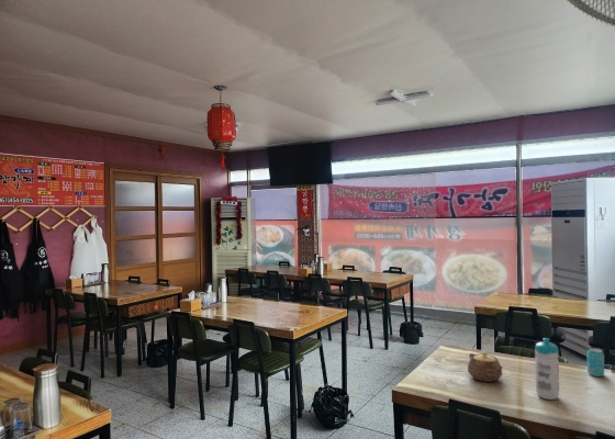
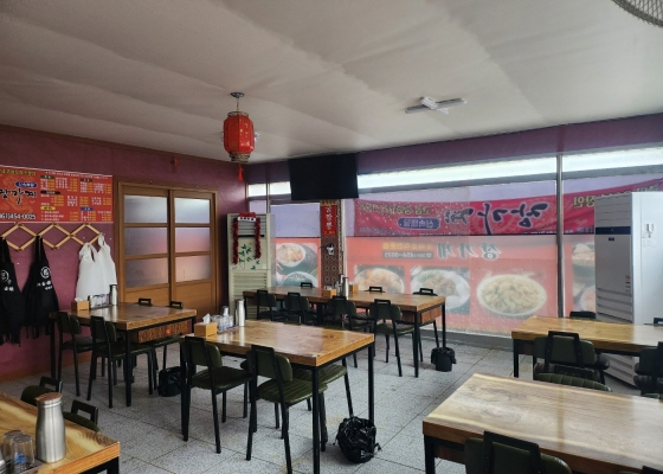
- beverage can [585,347,605,378]
- water bottle [534,337,560,401]
- teapot [467,351,504,383]
